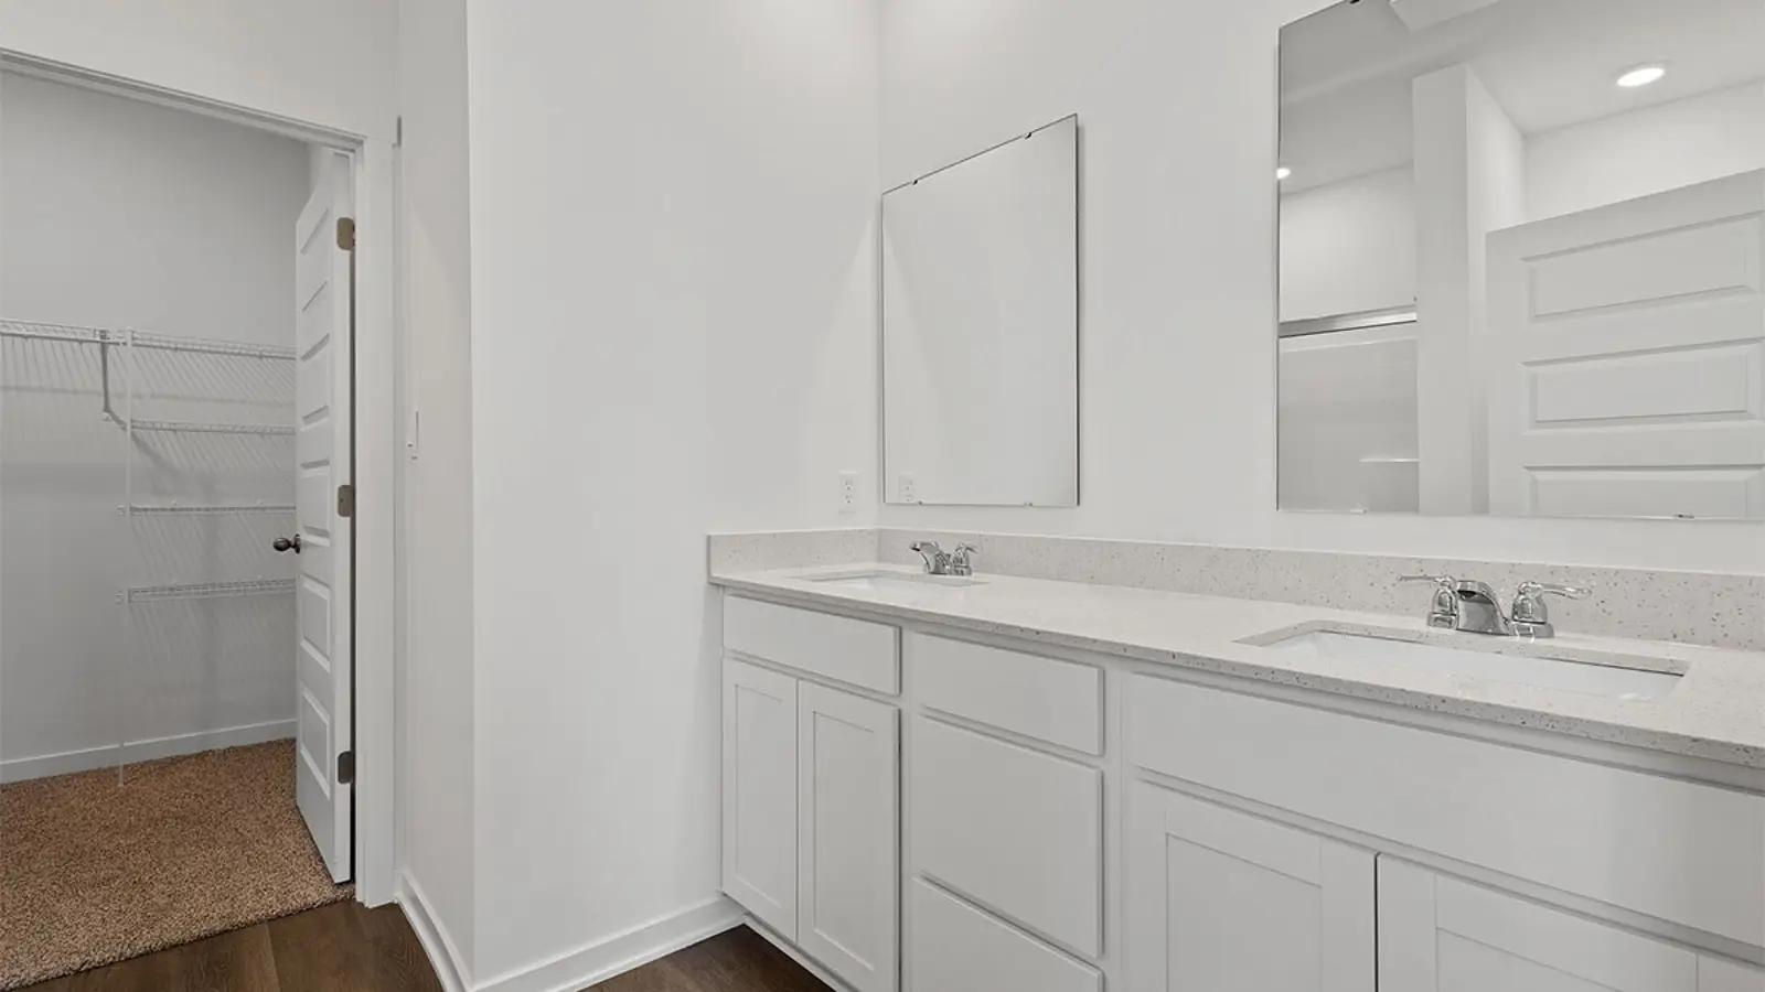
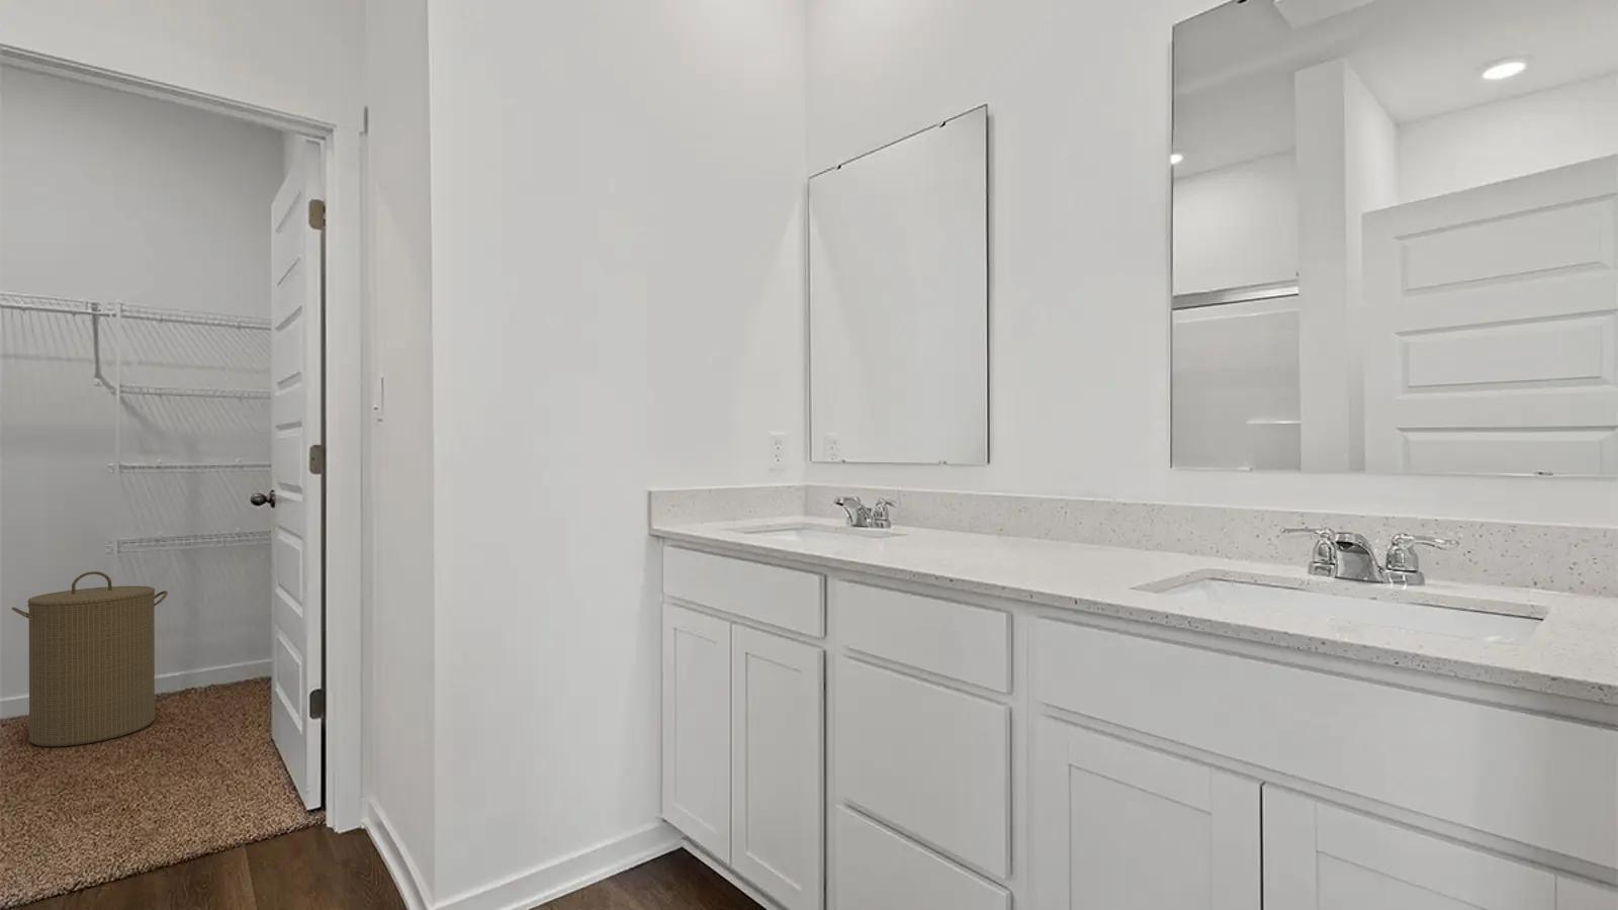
+ laundry hamper [10,570,169,747]
